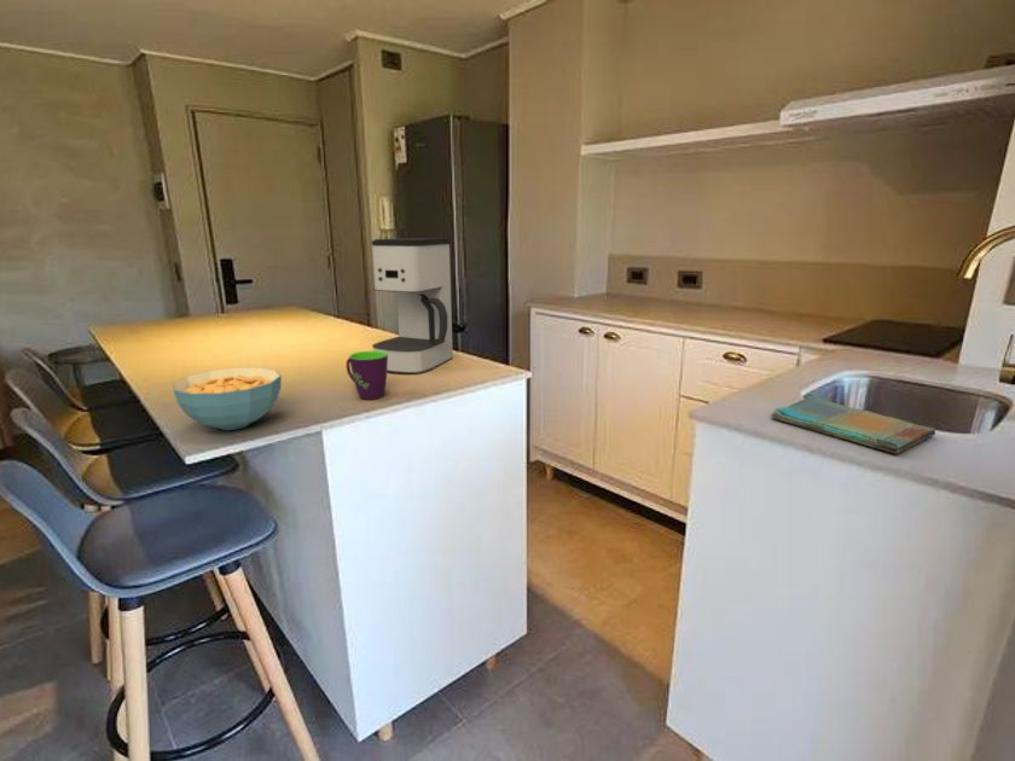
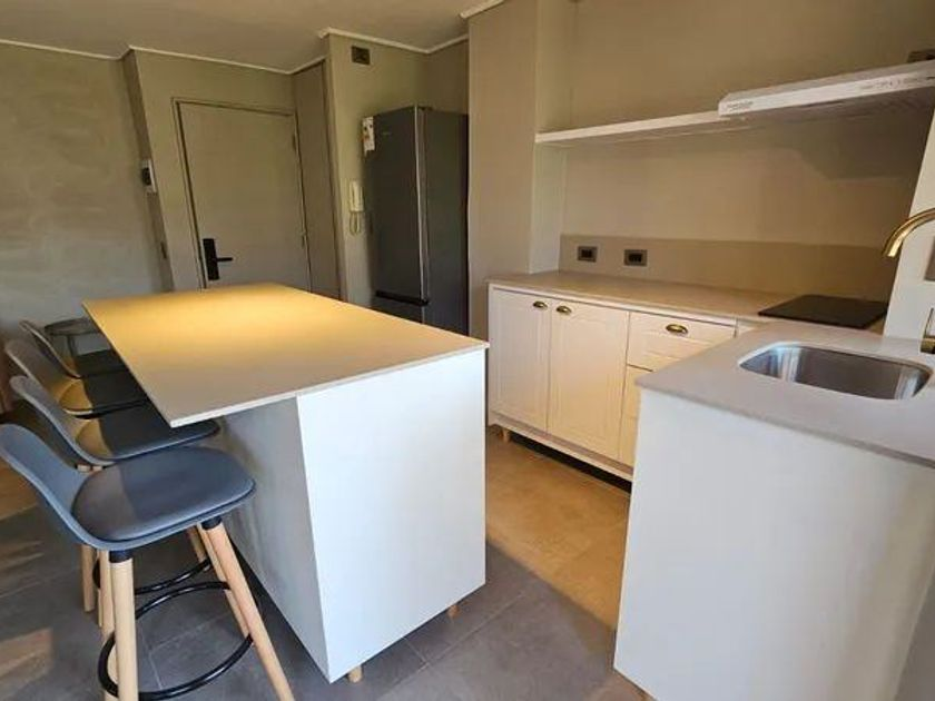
- mug [346,350,388,401]
- cereal bowl [172,366,283,431]
- dish towel [770,395,936,454]
- coffee maker [371,237,454,376]
